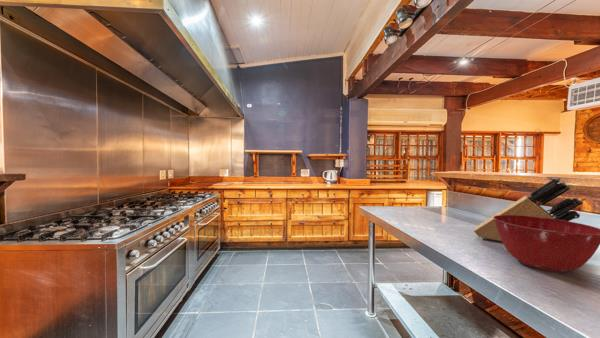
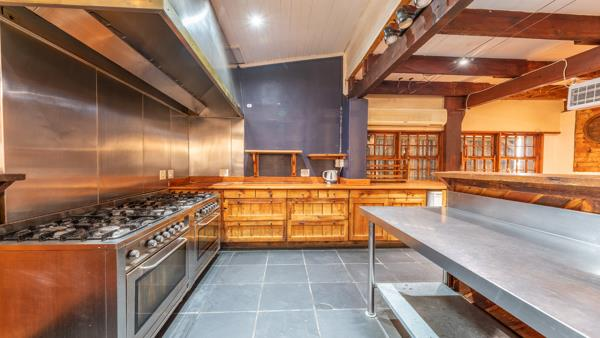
- knife block [473,177,584,242]
- mixing bowl [493,215,600,273]
